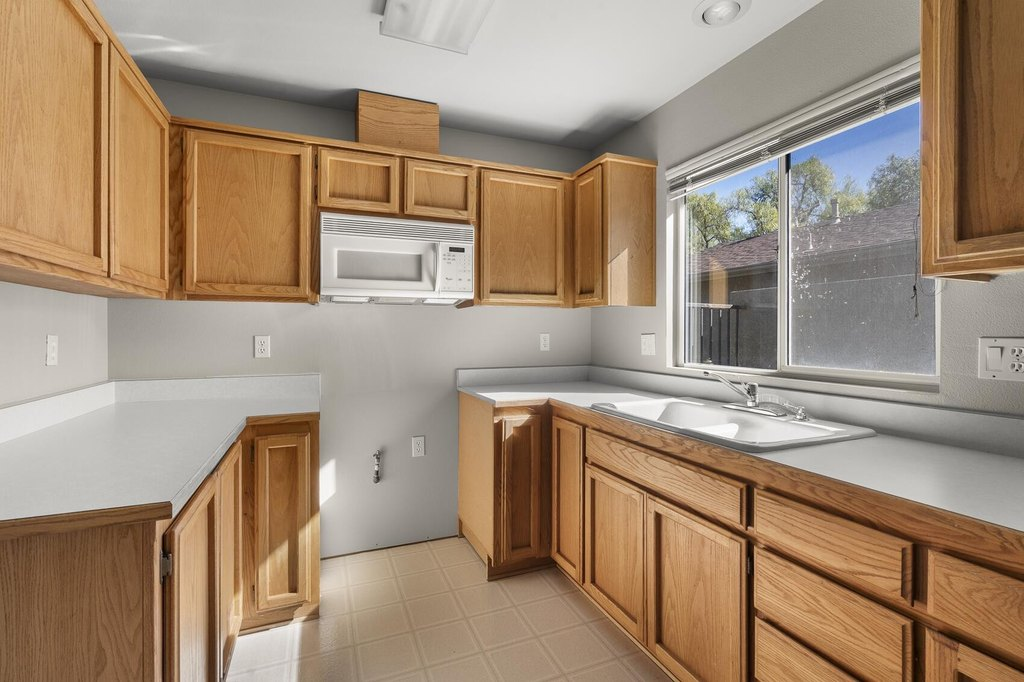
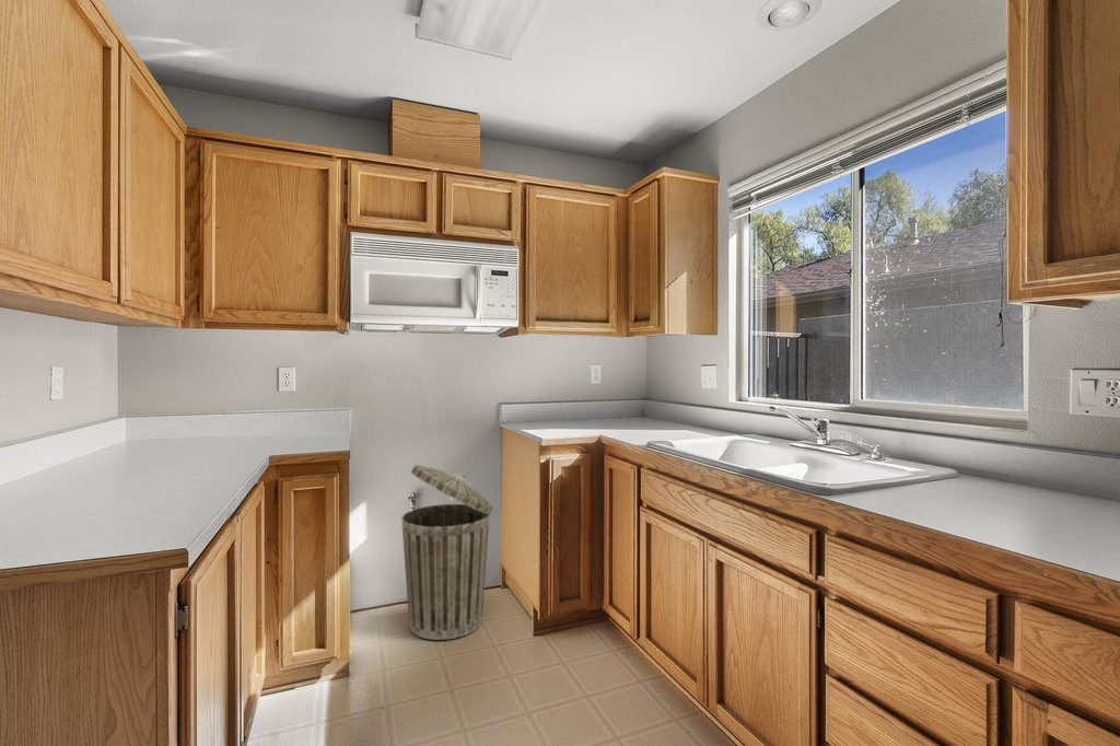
+ trash can [400,464,494,641]
